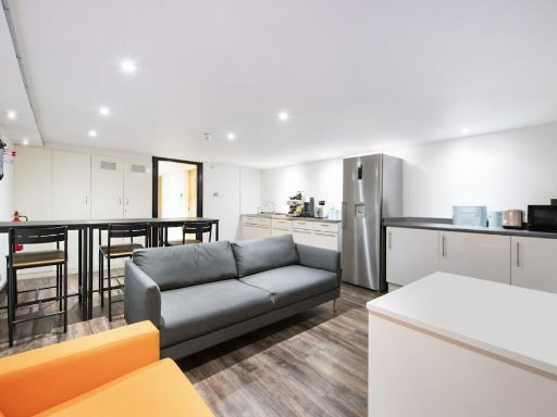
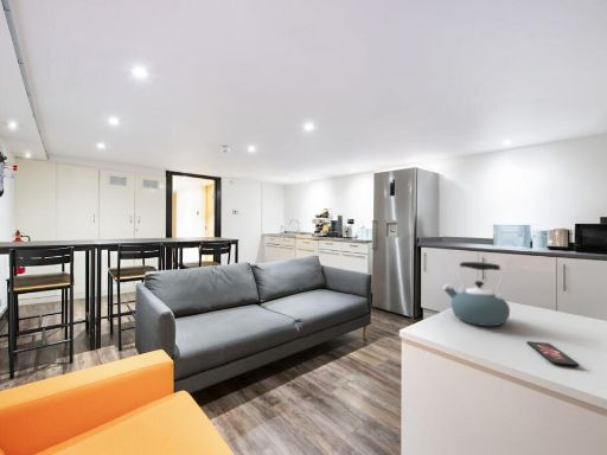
+ smartphone [525,340,581,367]
+ kettle [441,261,511,327]
